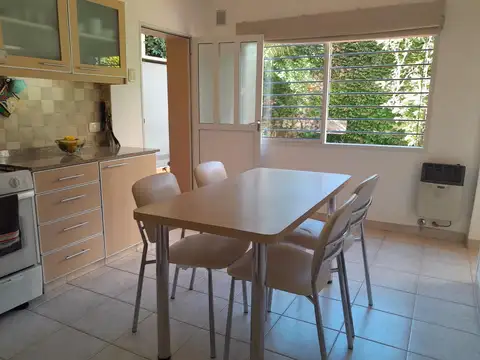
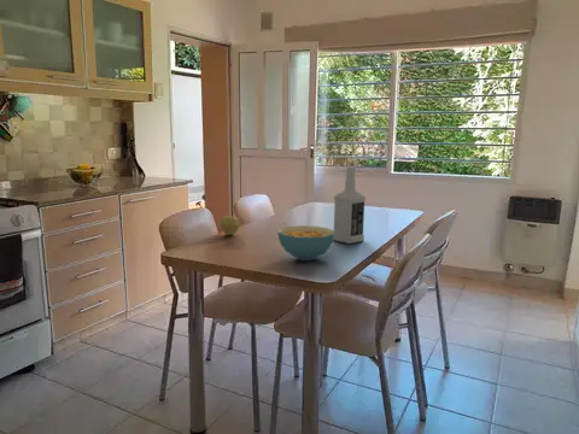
+ vodka [333,165,367,245]
+ cereal bowl [276,224,334,262]
+ fruit [218,211,240,236]
